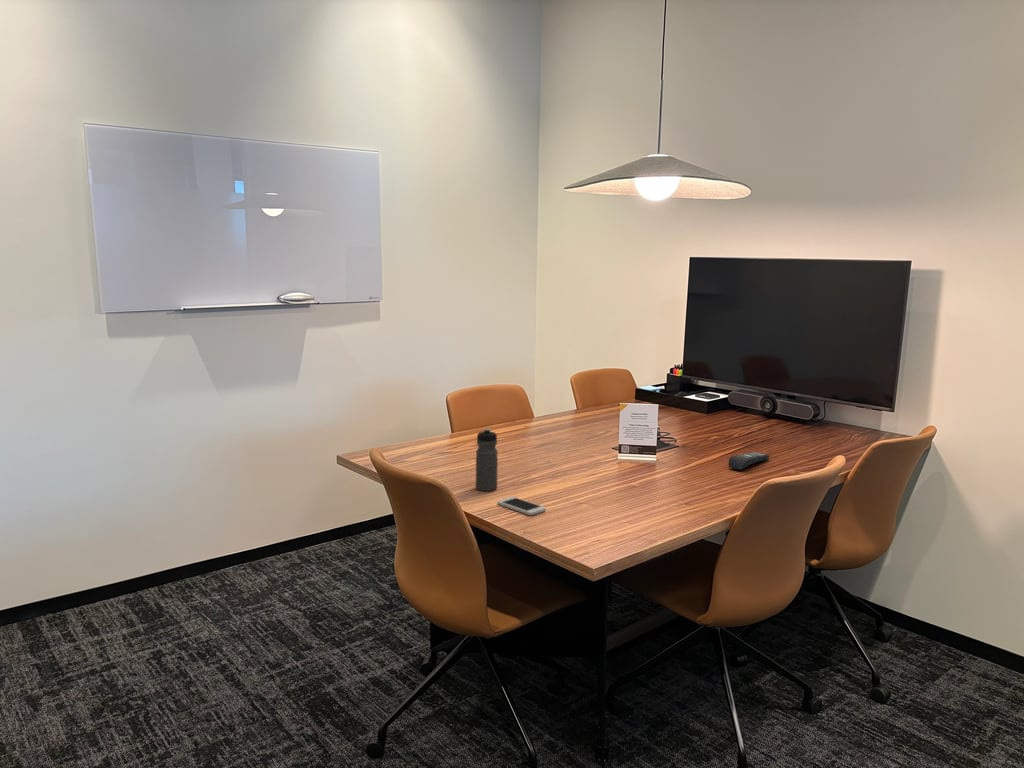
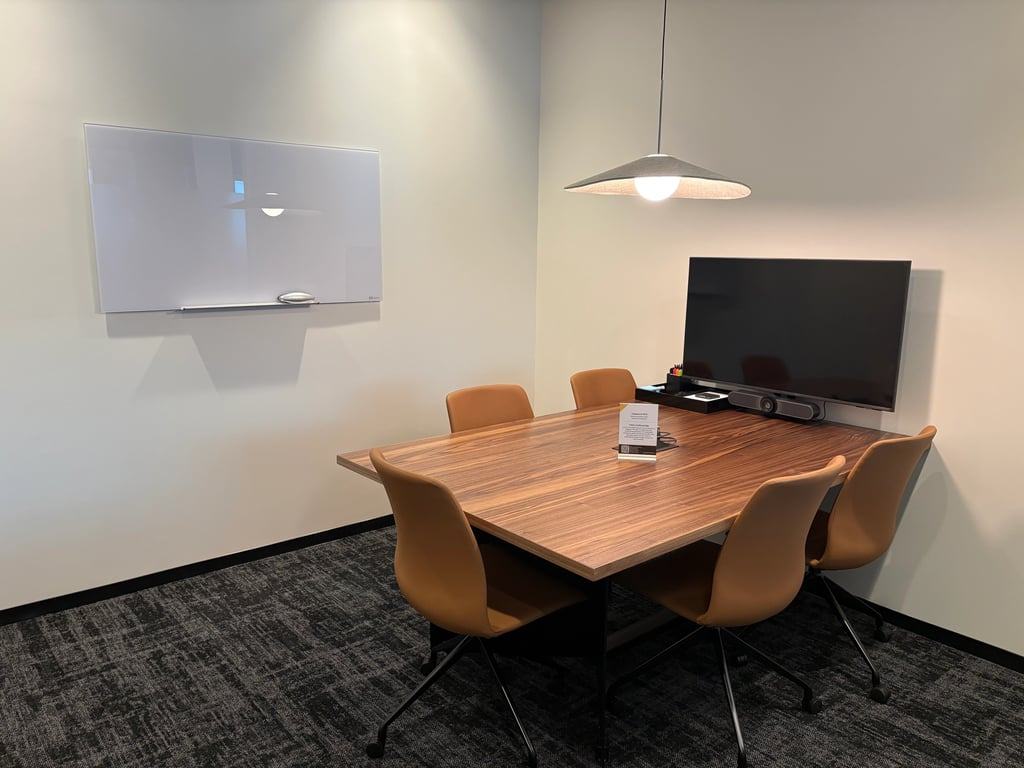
- smartphone [497,496,547,516]
- remote control [728,451,770,471]
- water bottle [475,427,499,492]
